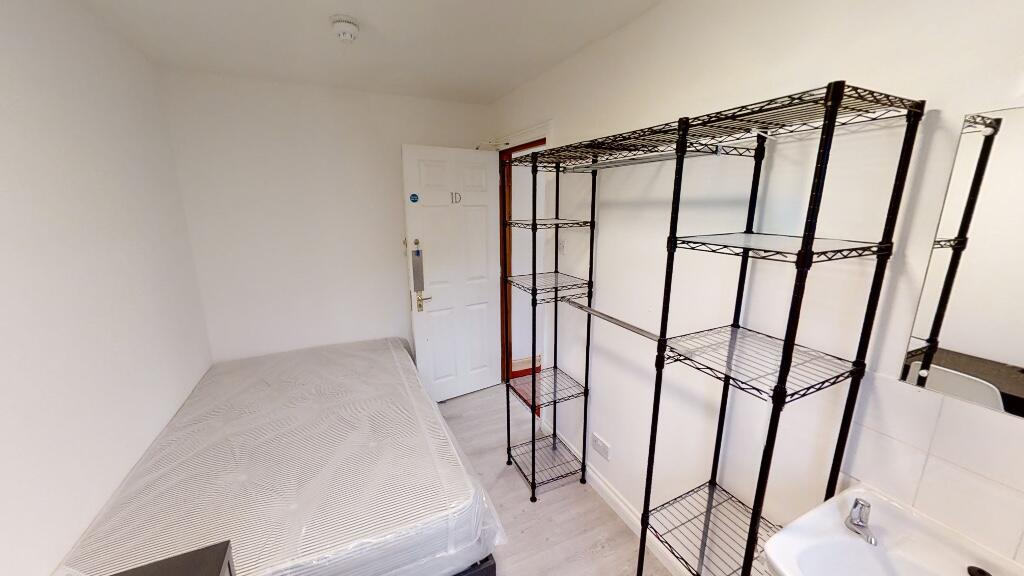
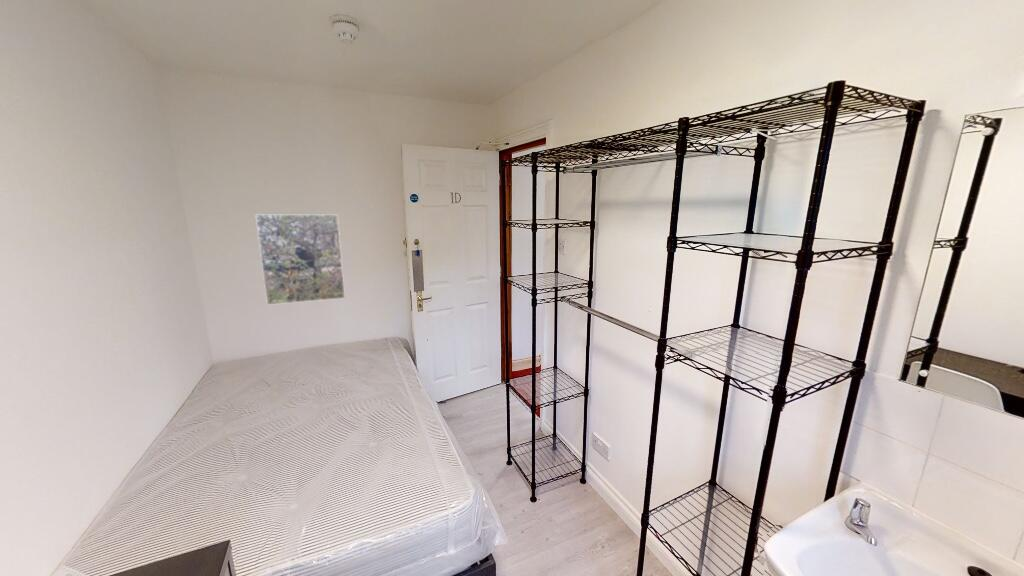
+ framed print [254,214,346,306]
